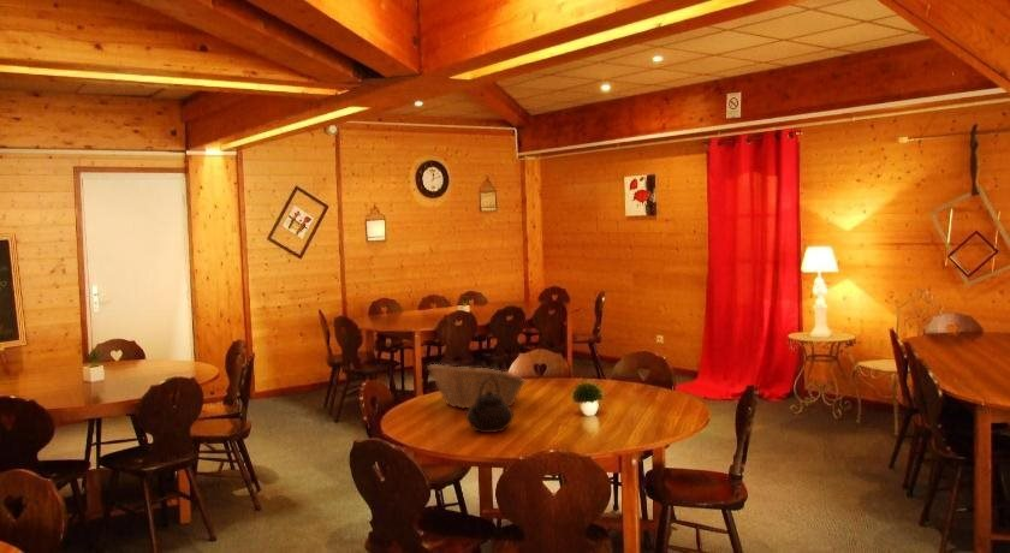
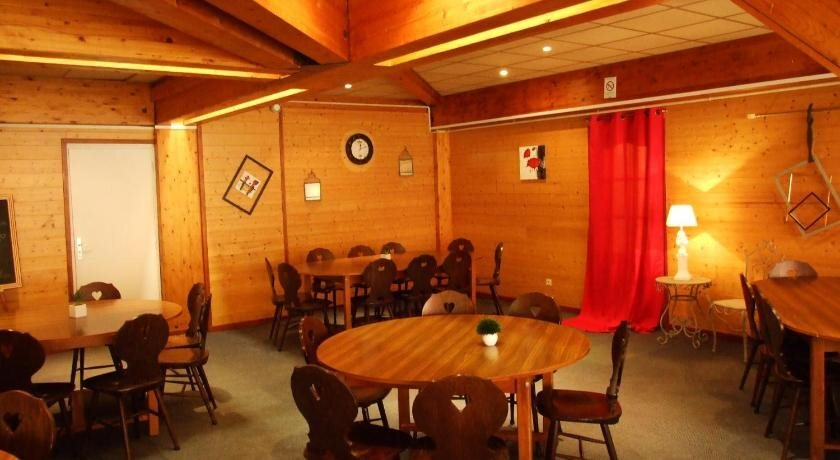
- fruit basket [426,363,528,410]
- teapot [464,377,515,434]
